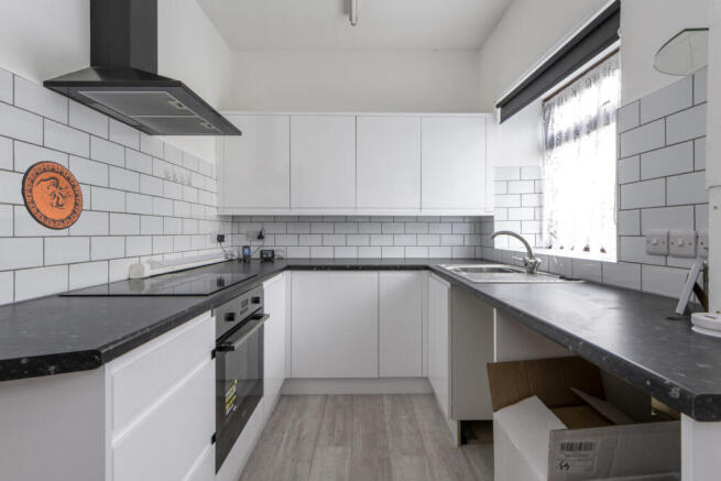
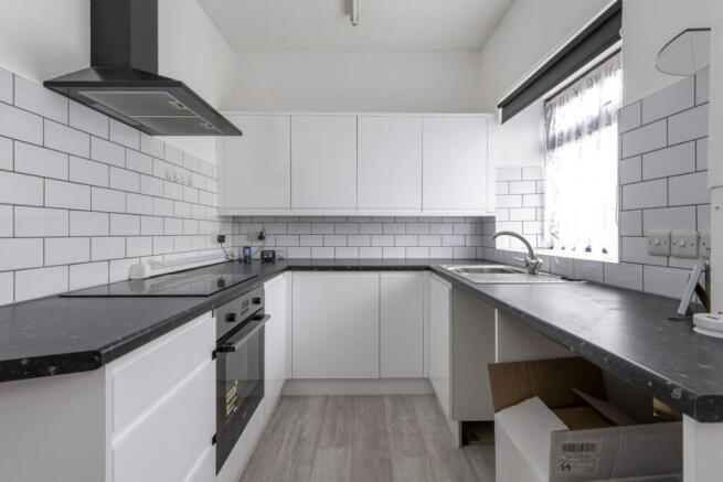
- decorative plate [20,160,84,231]
